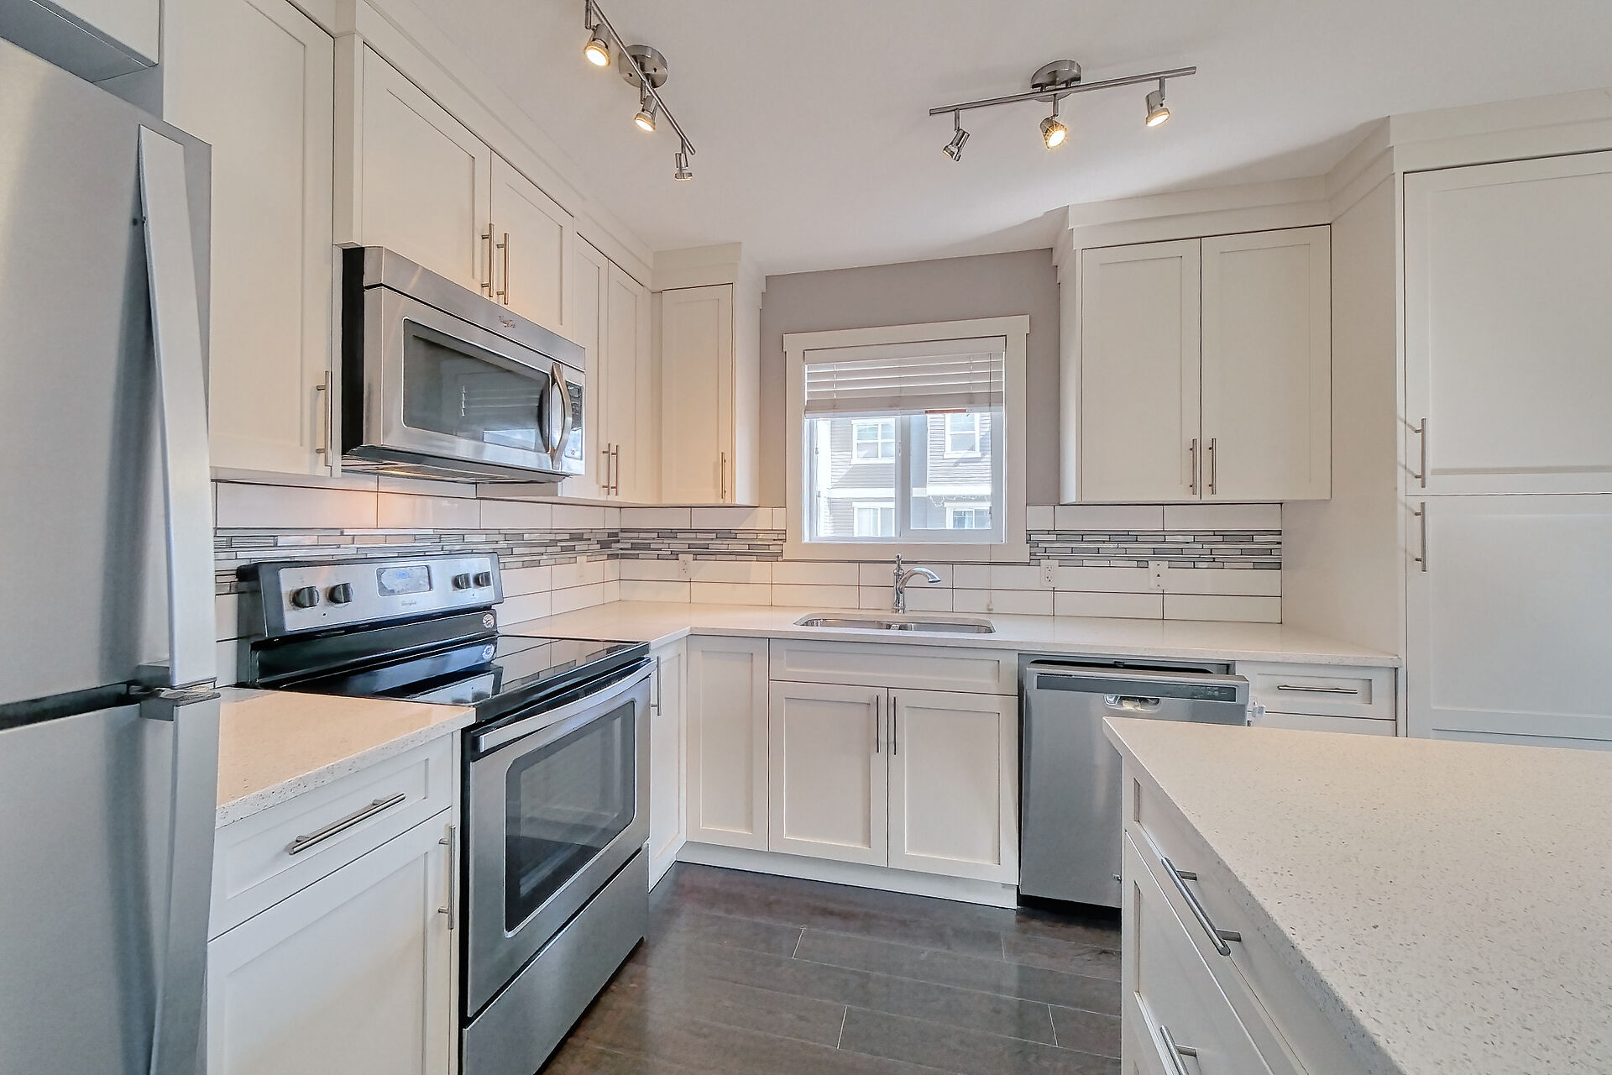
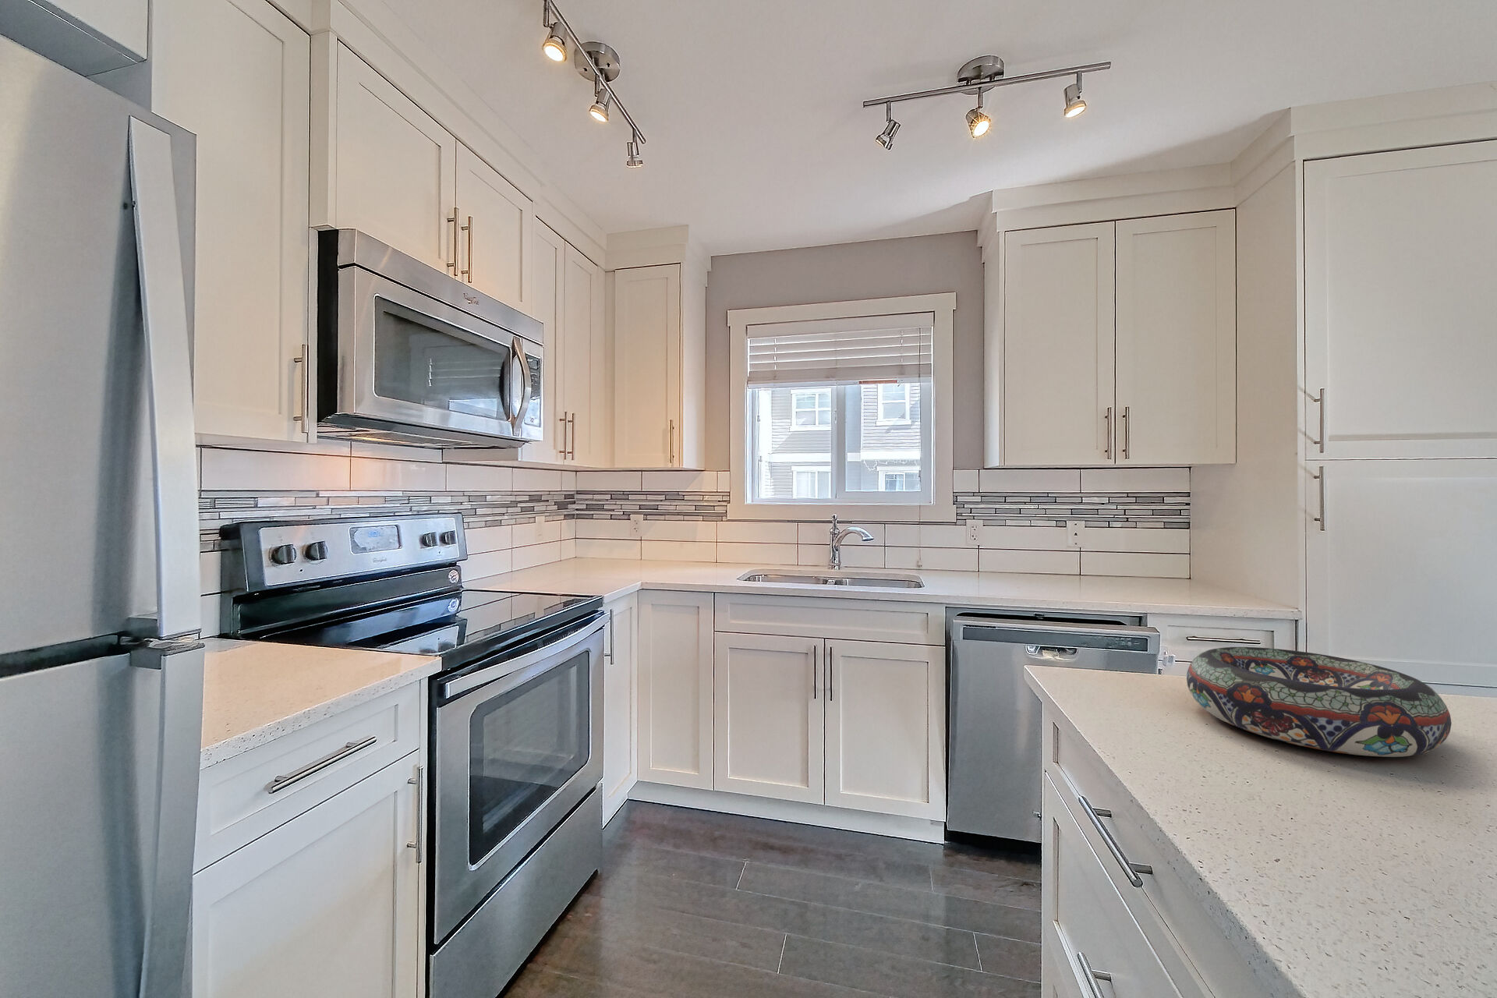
+ decorative bowl [1186,646,1452,757]
